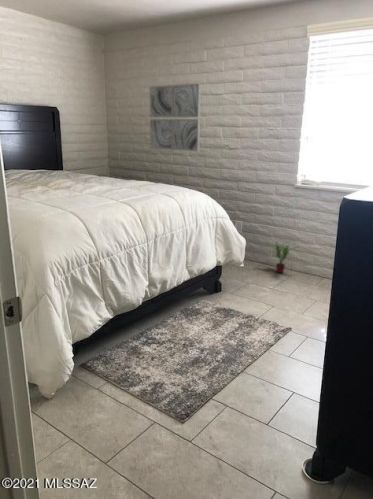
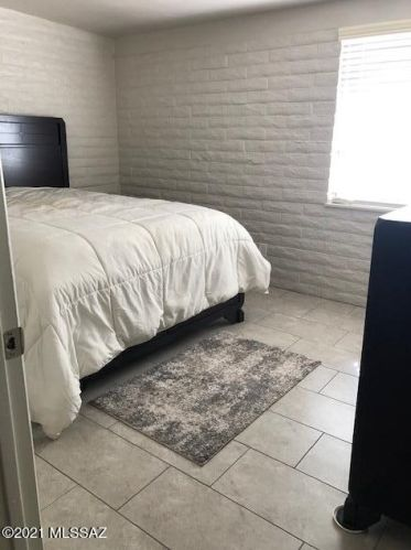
- potted plant [265,241,301,274]
- wall art [149,83,202,152]
